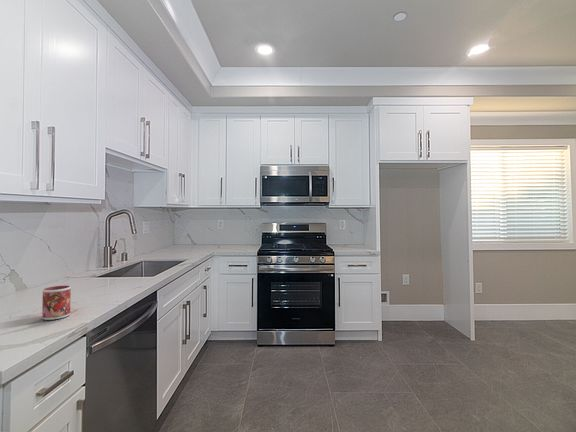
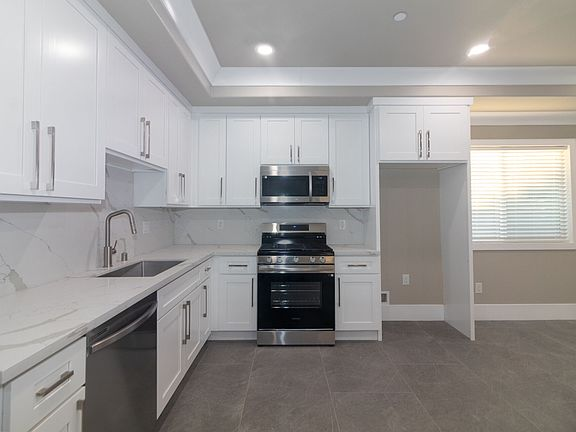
- mug [41,285,72,321]
